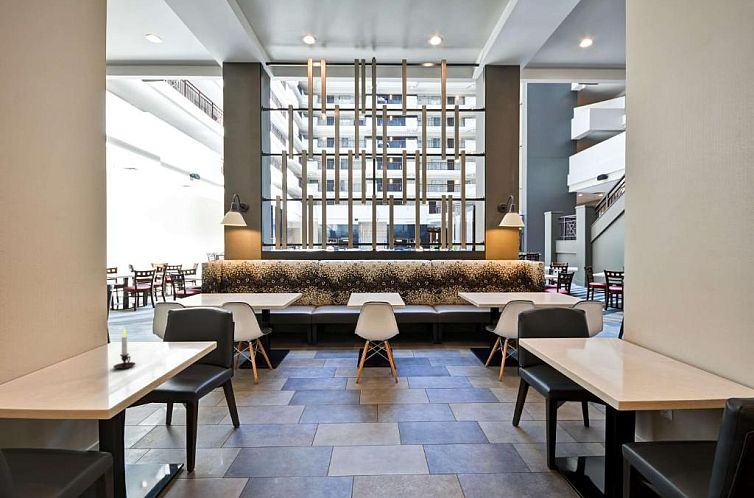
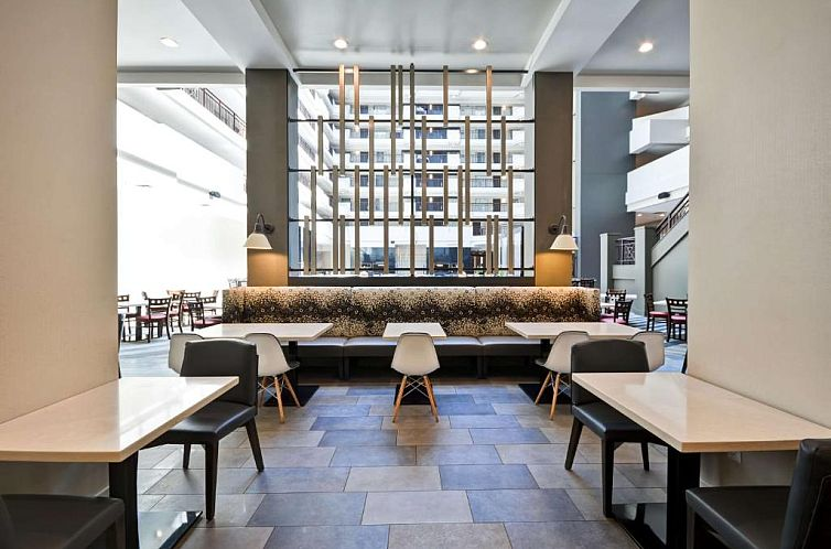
- candle [112,326,137,370]
